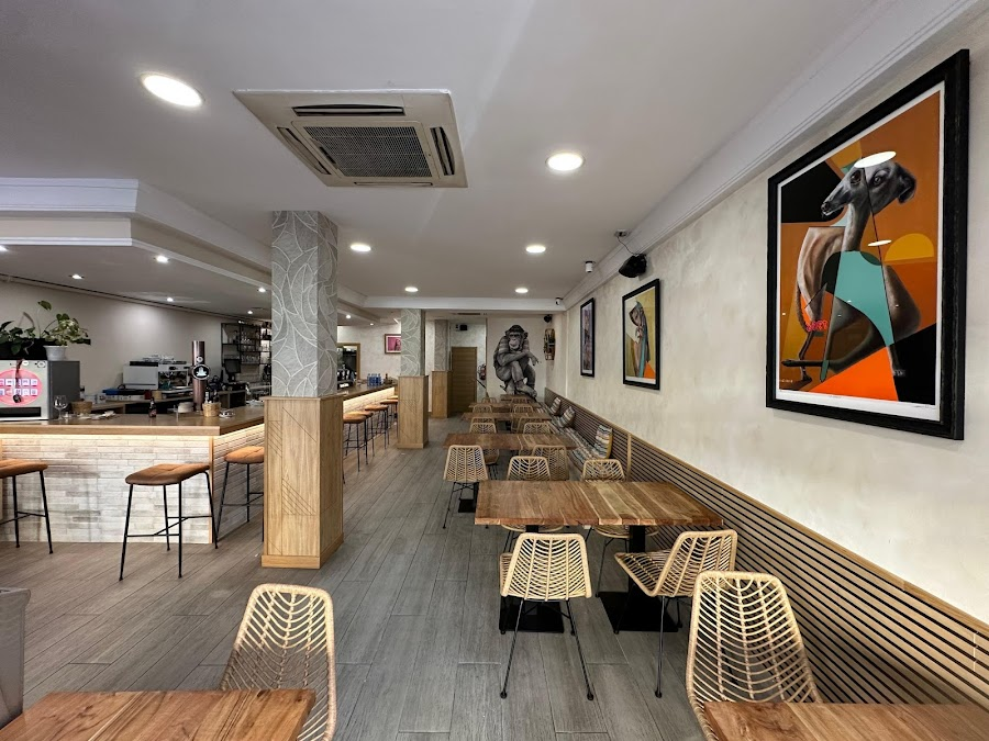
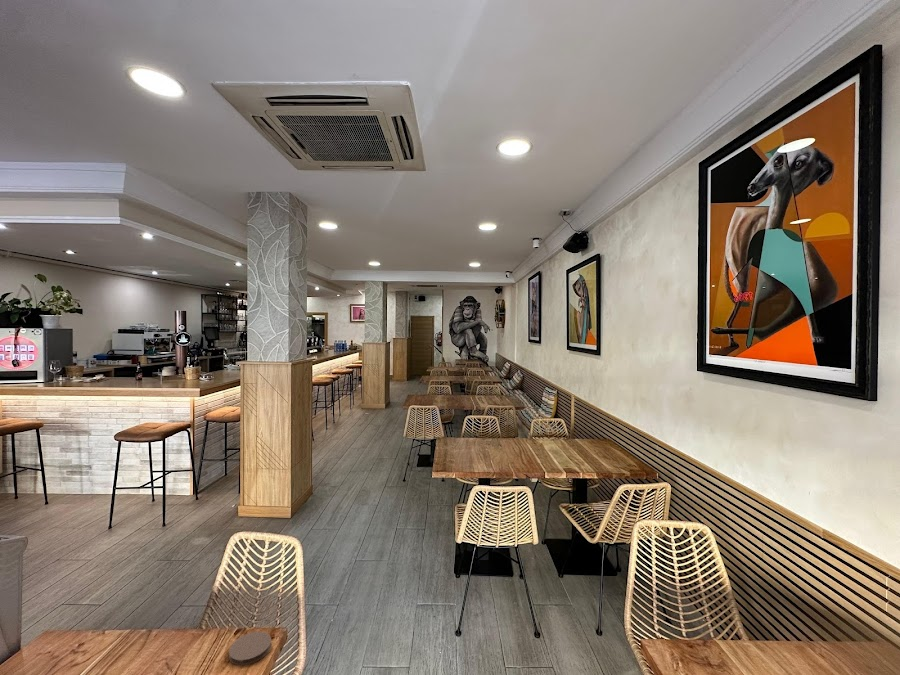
+ coaster [228,630,272,666]
